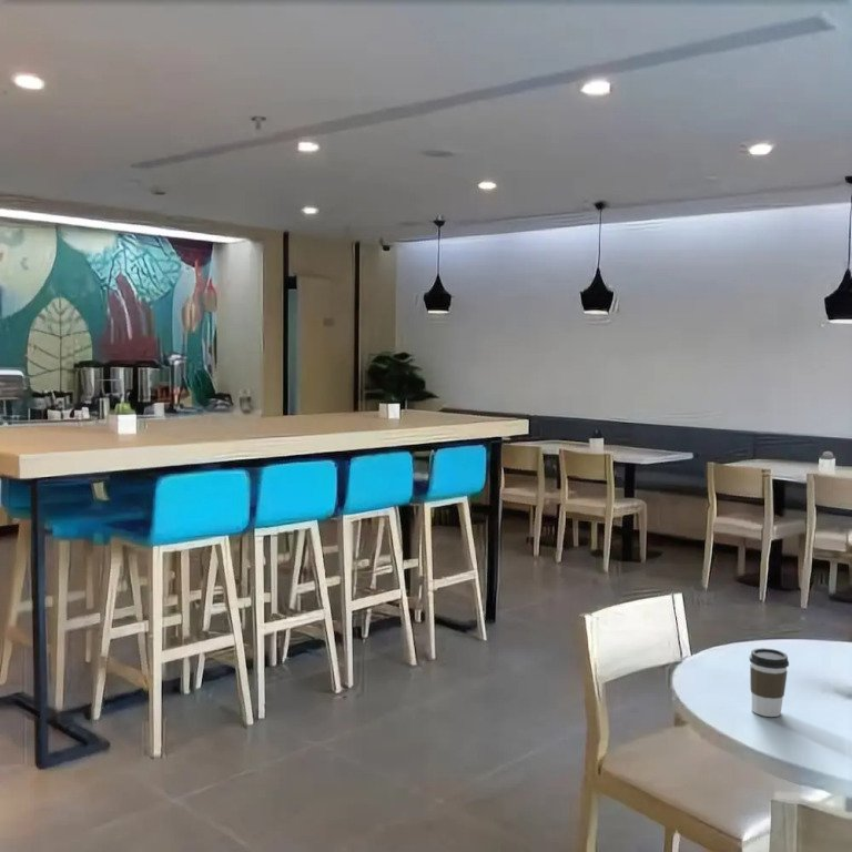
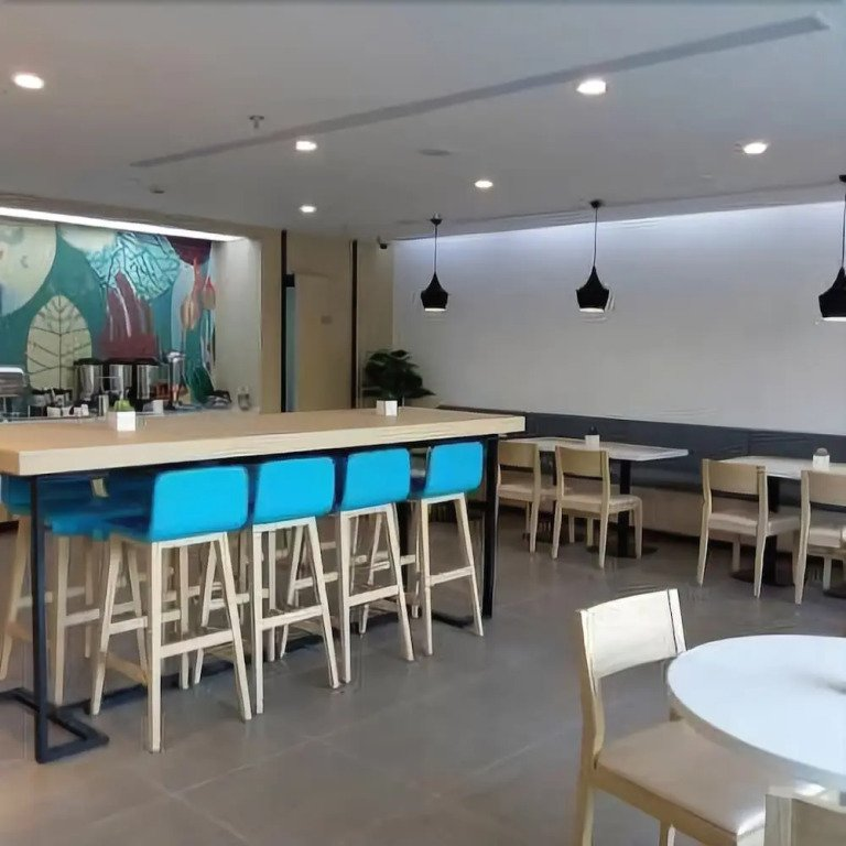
- coffee cup [749,647,790,718]
